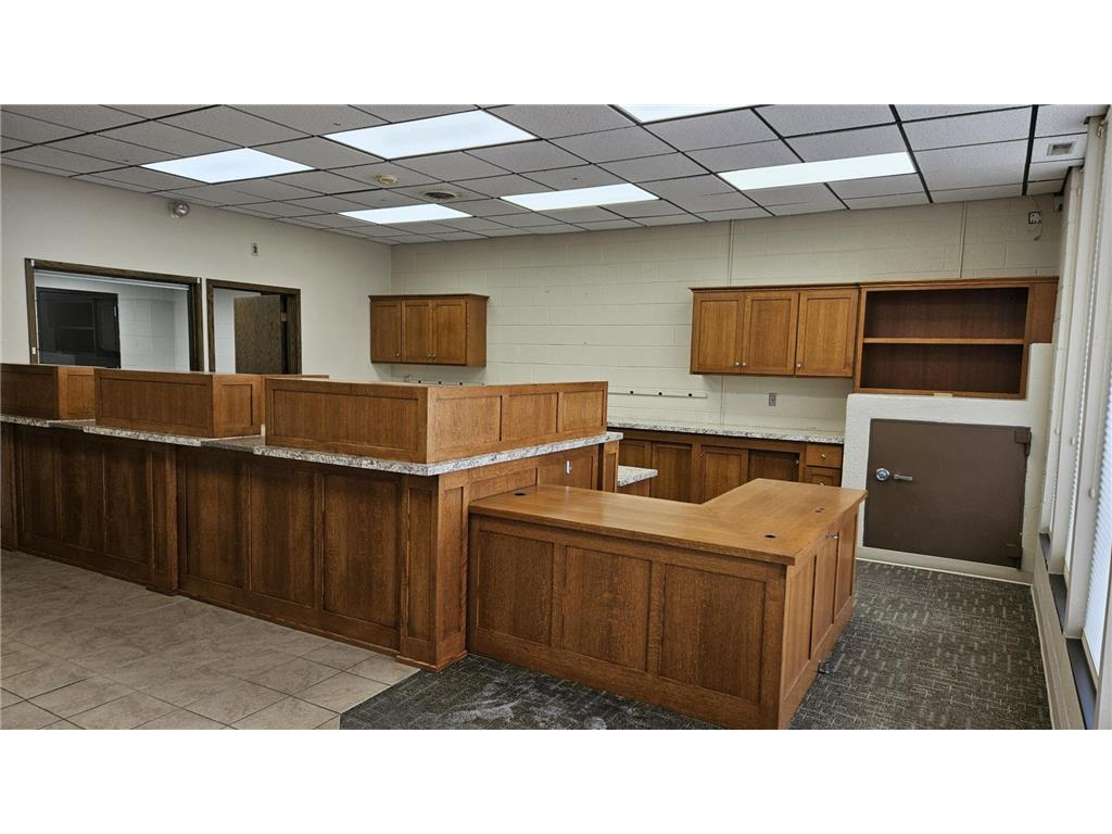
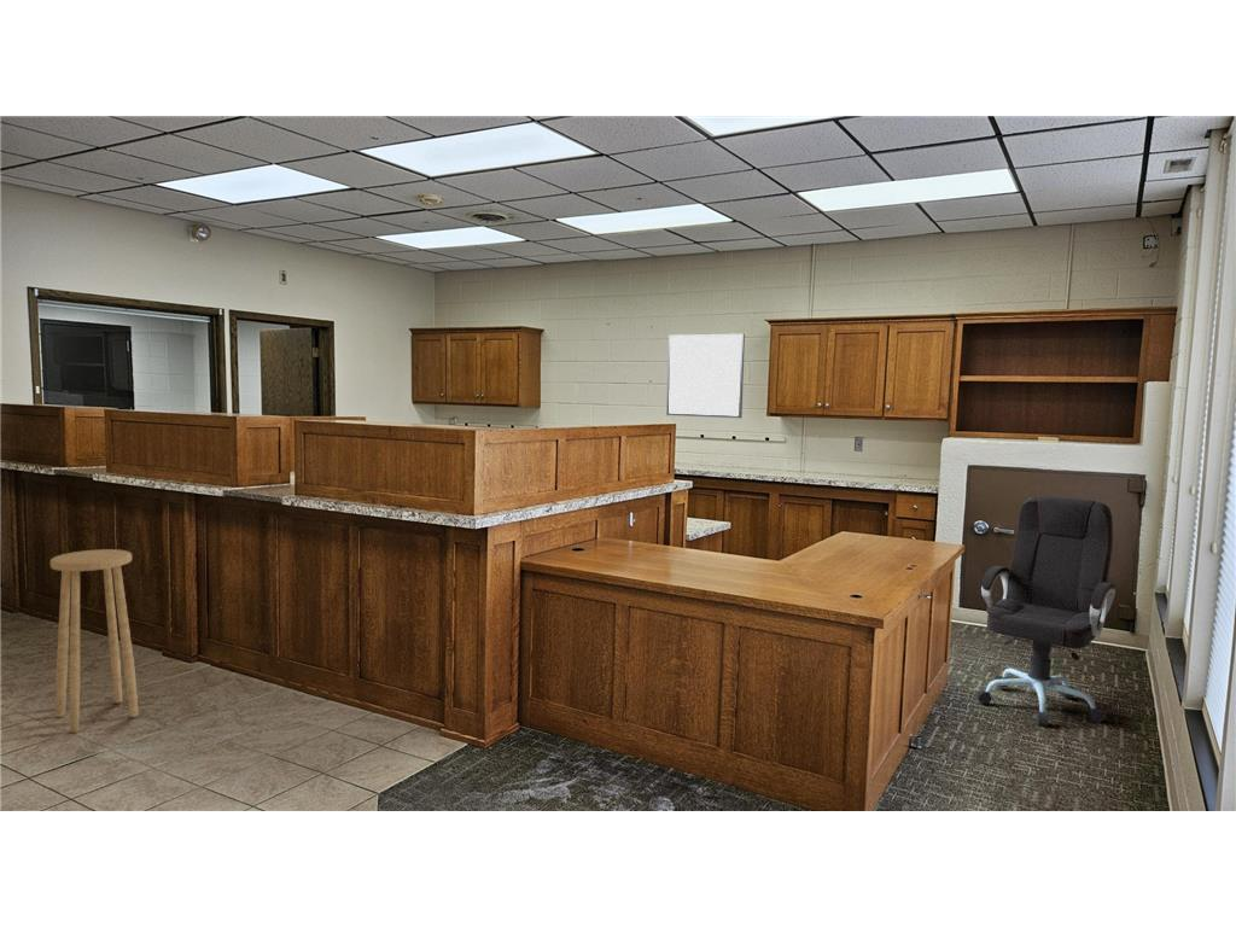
+ wall art [665,333,746,419]
+ office chair [974,495,1117,728]
+ stool [49,548,140,734]
